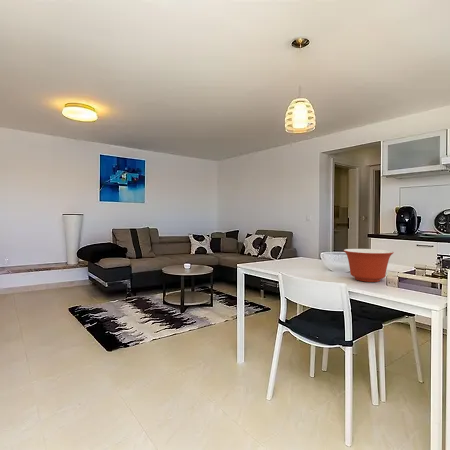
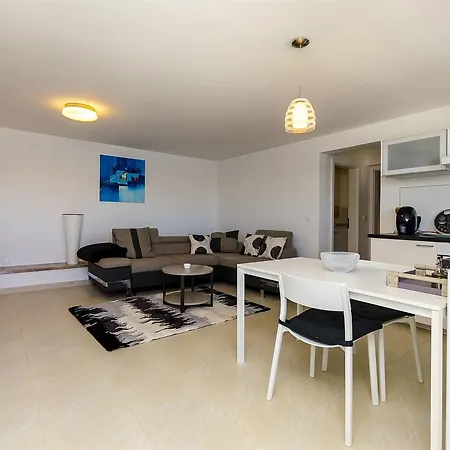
- mixing bowl [343,248,395,283]
